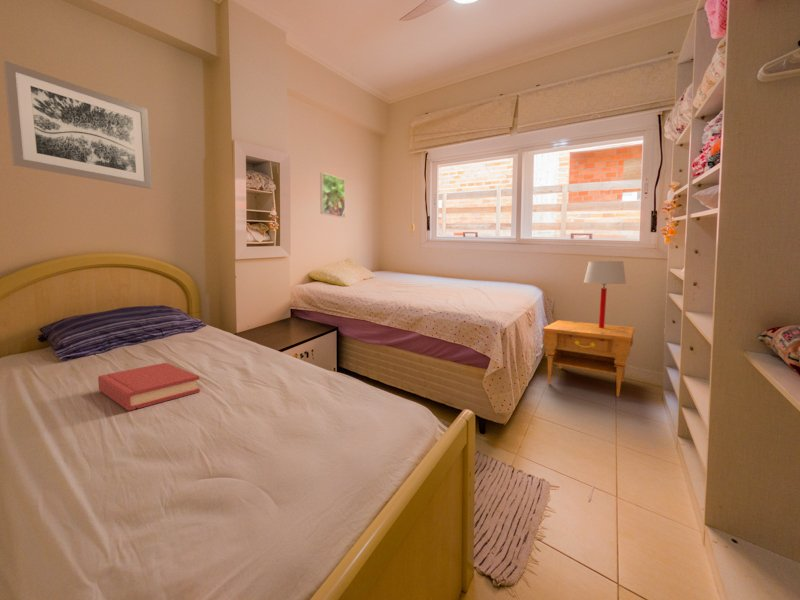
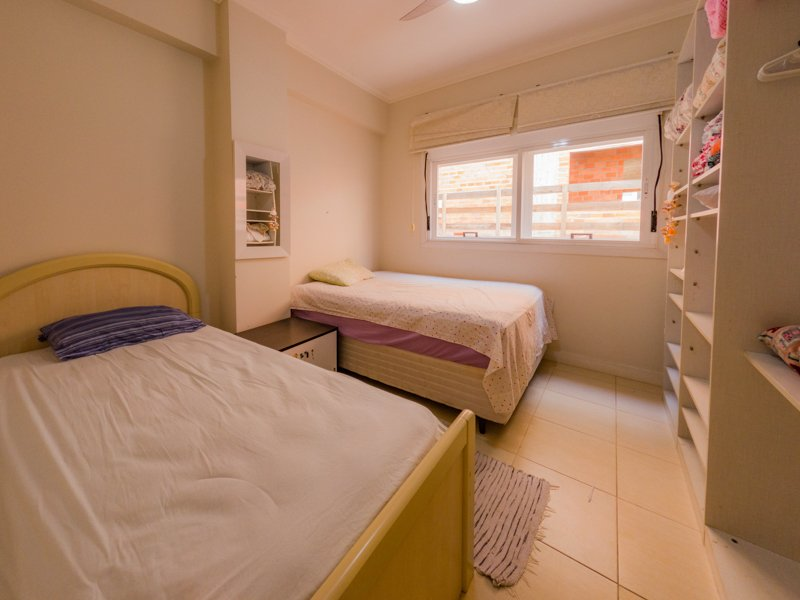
- table lamp [583,260,627,328]
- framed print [319,171,346,219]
- nightstand [542,319,636,398]
- wall art [2,60,153,190]
- hardback book [97,362,201,412]
